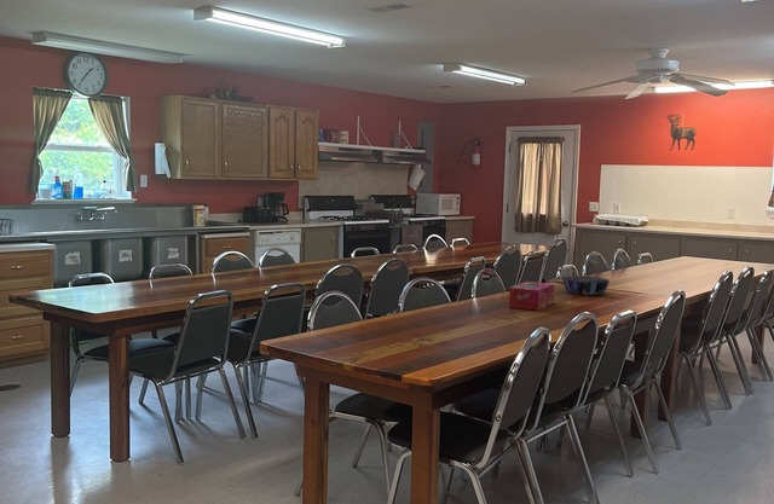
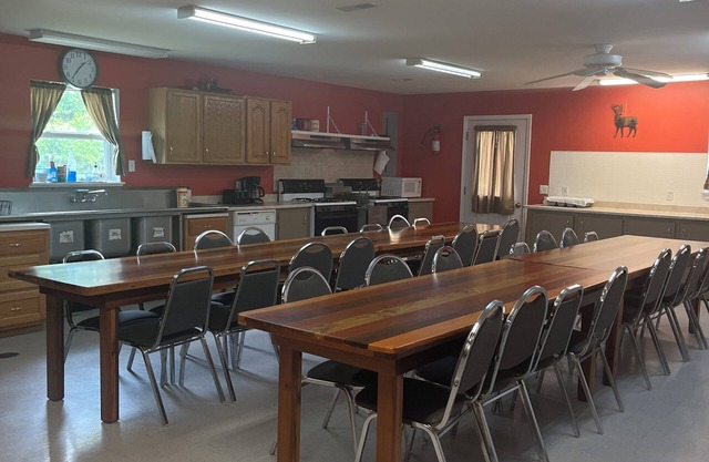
- decorative bowl [561,274,611,296]
- tissue box [508,280,555,312]
